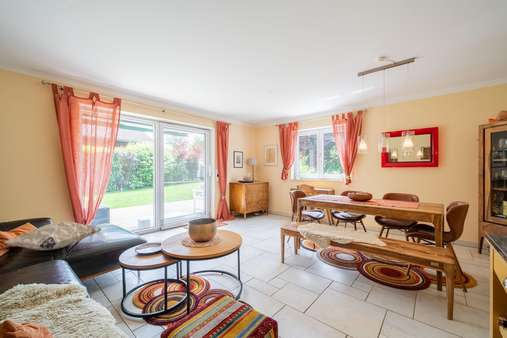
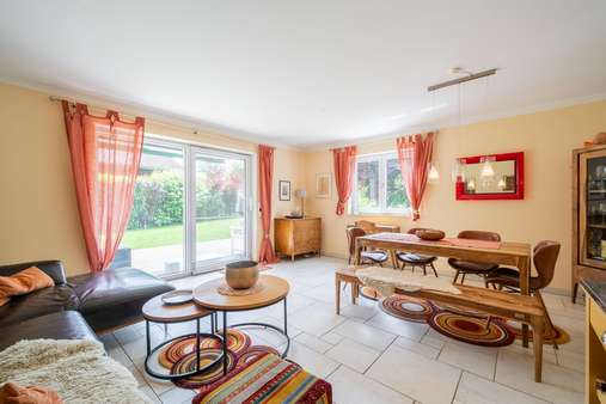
- decorative pillow [2,221,102,251]
